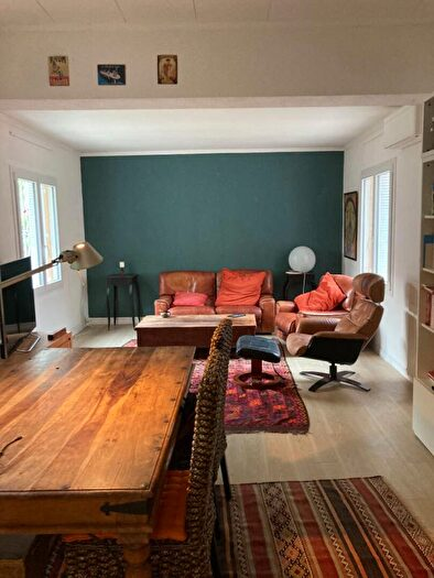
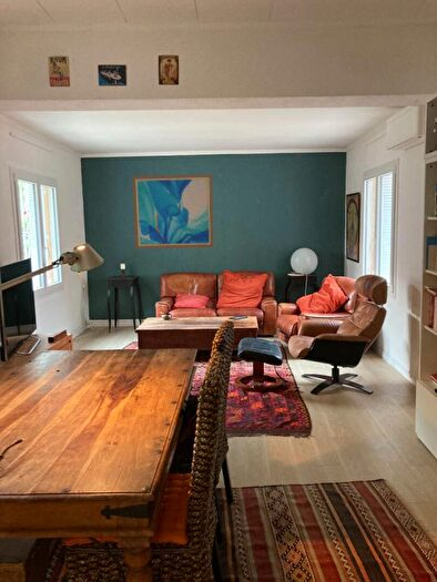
+ wall art [131,173,215,251]
